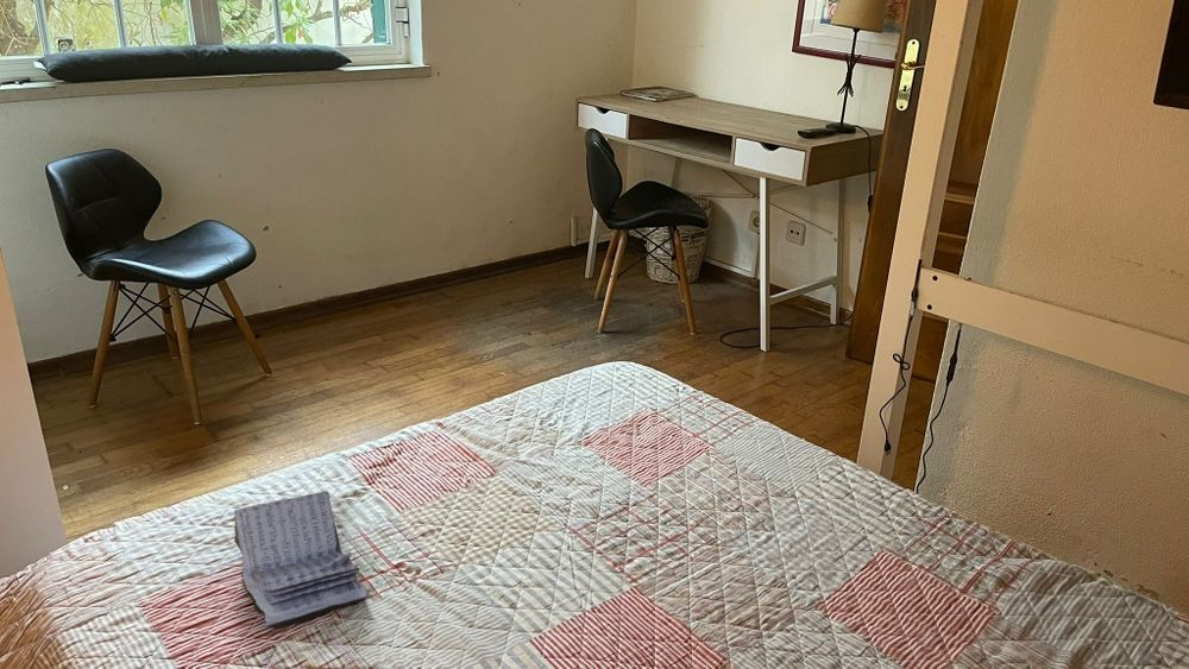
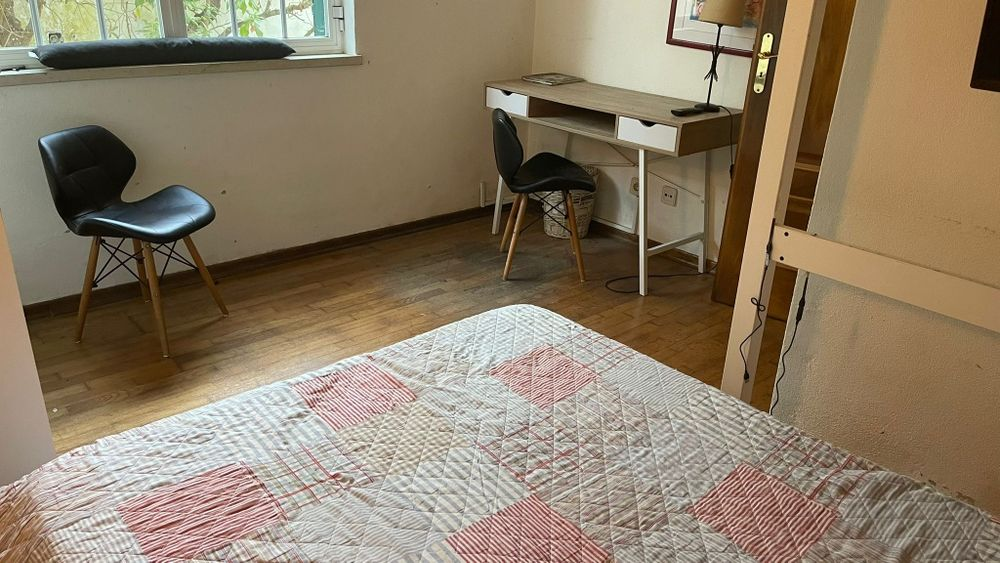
- book [233,490,370,630]
